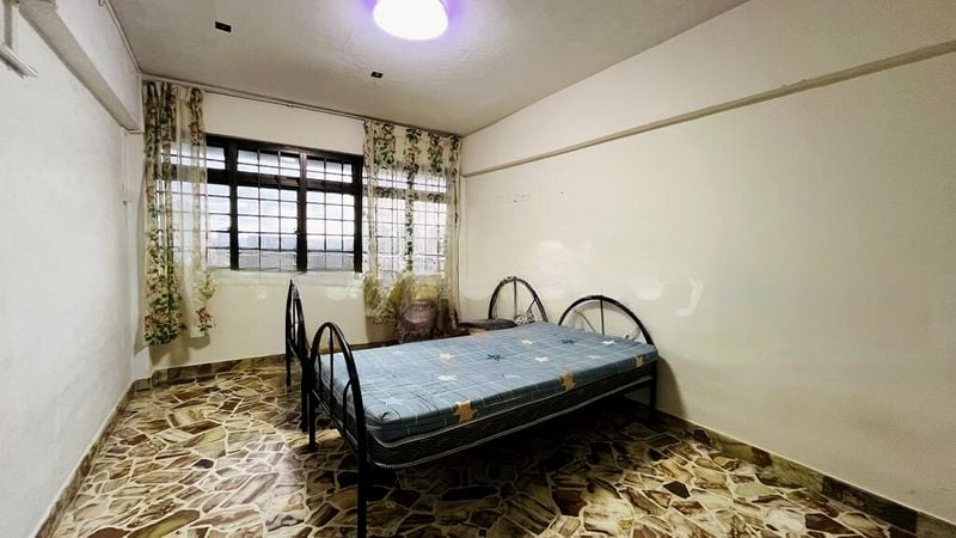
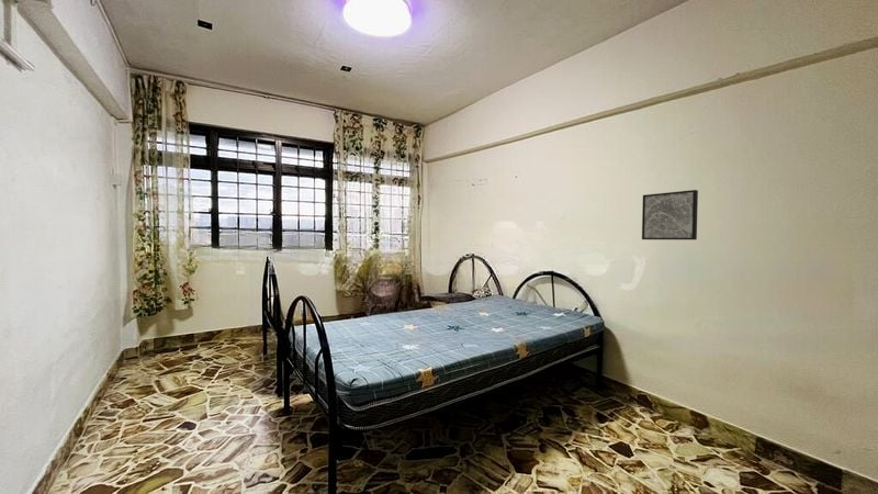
+ wall art [641,189,699,240]
